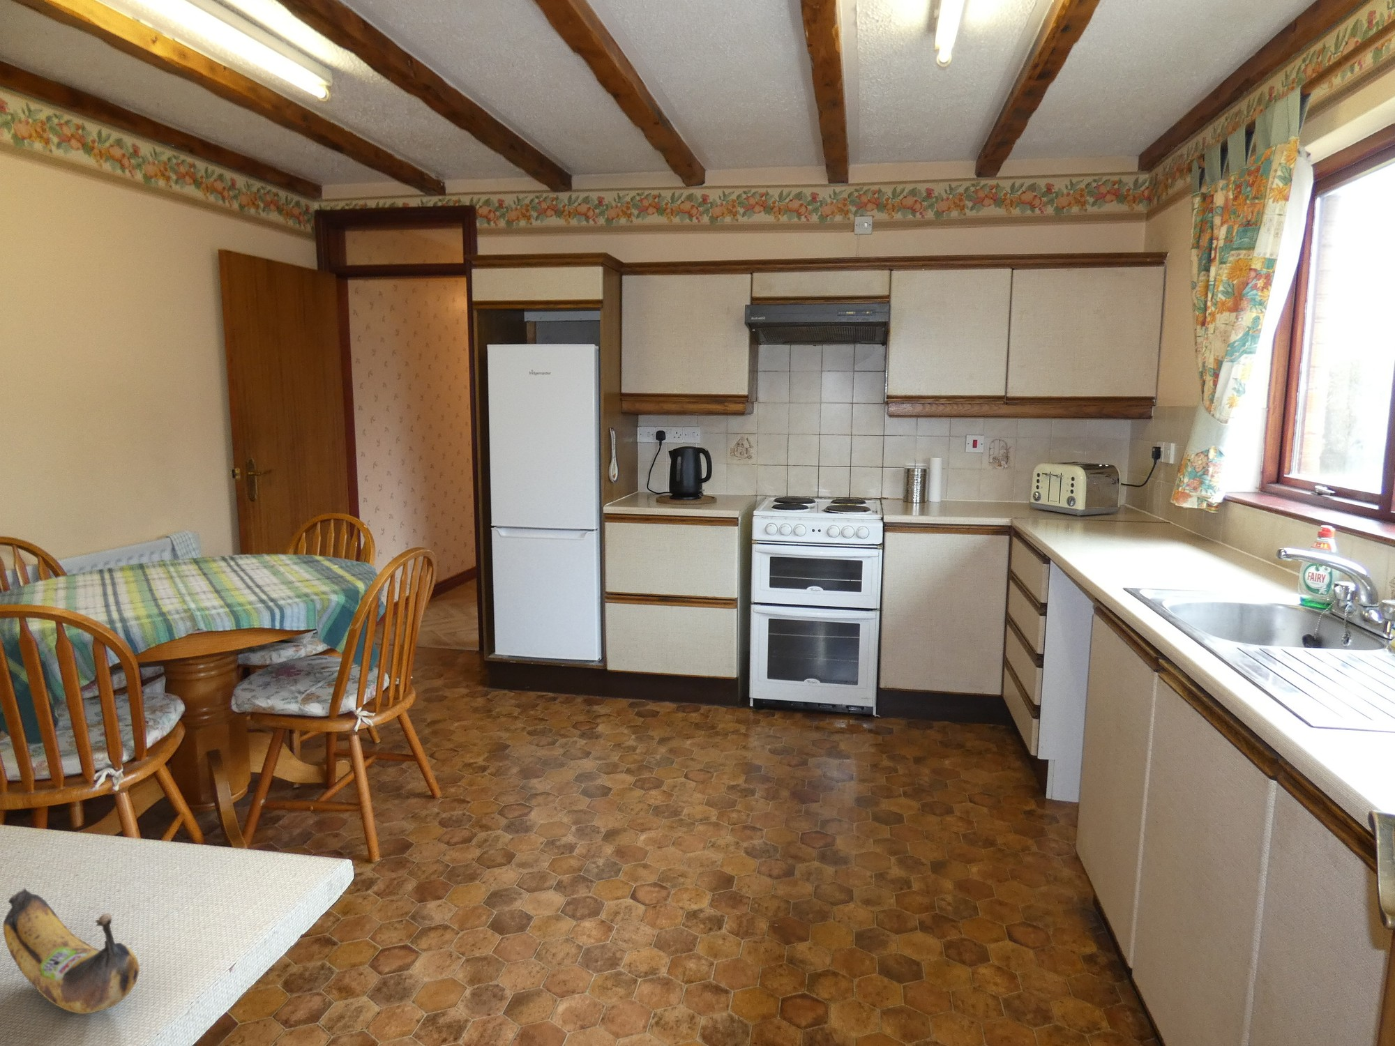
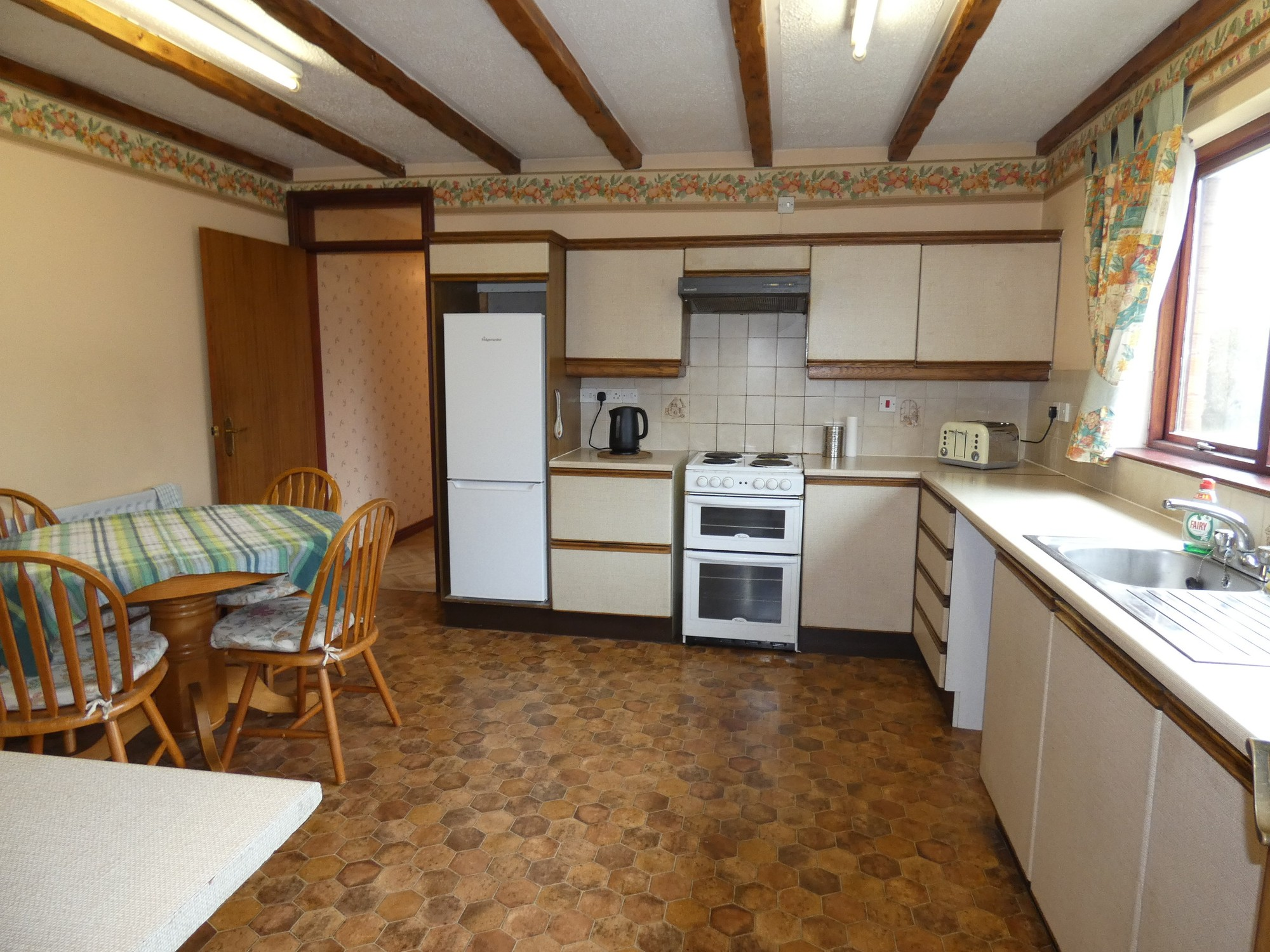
- banana [3,887,141,1014]
